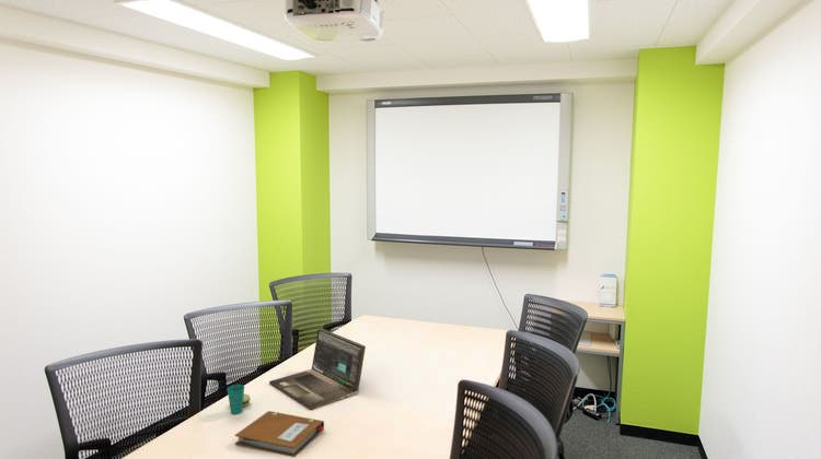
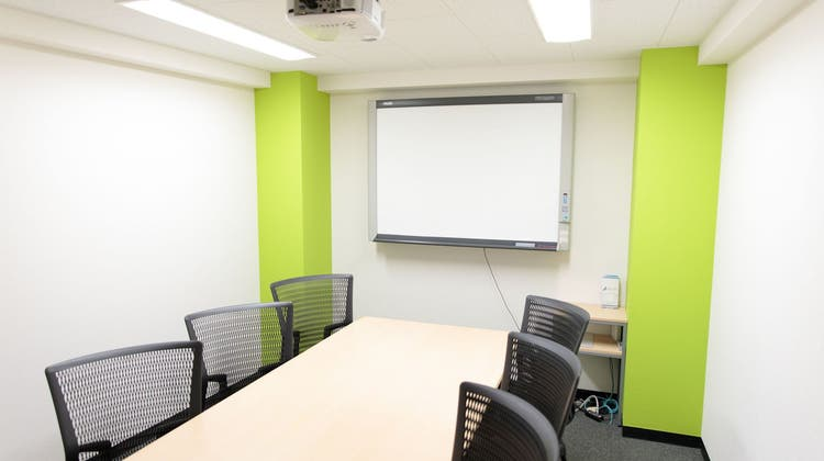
- cup [227,384,252,415]
- notebook [234,410,325,458]
- laptop [268,328,367,411]
